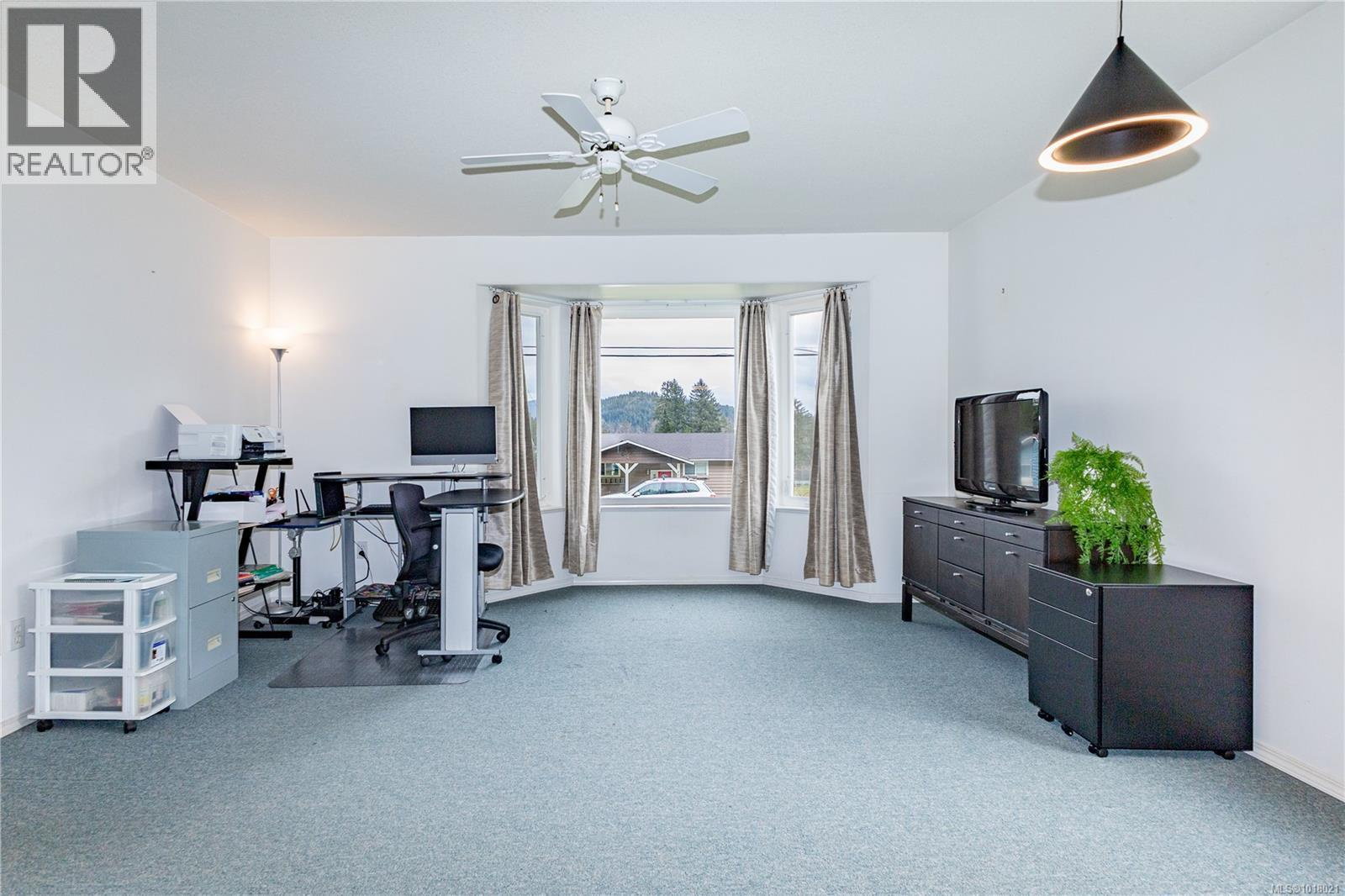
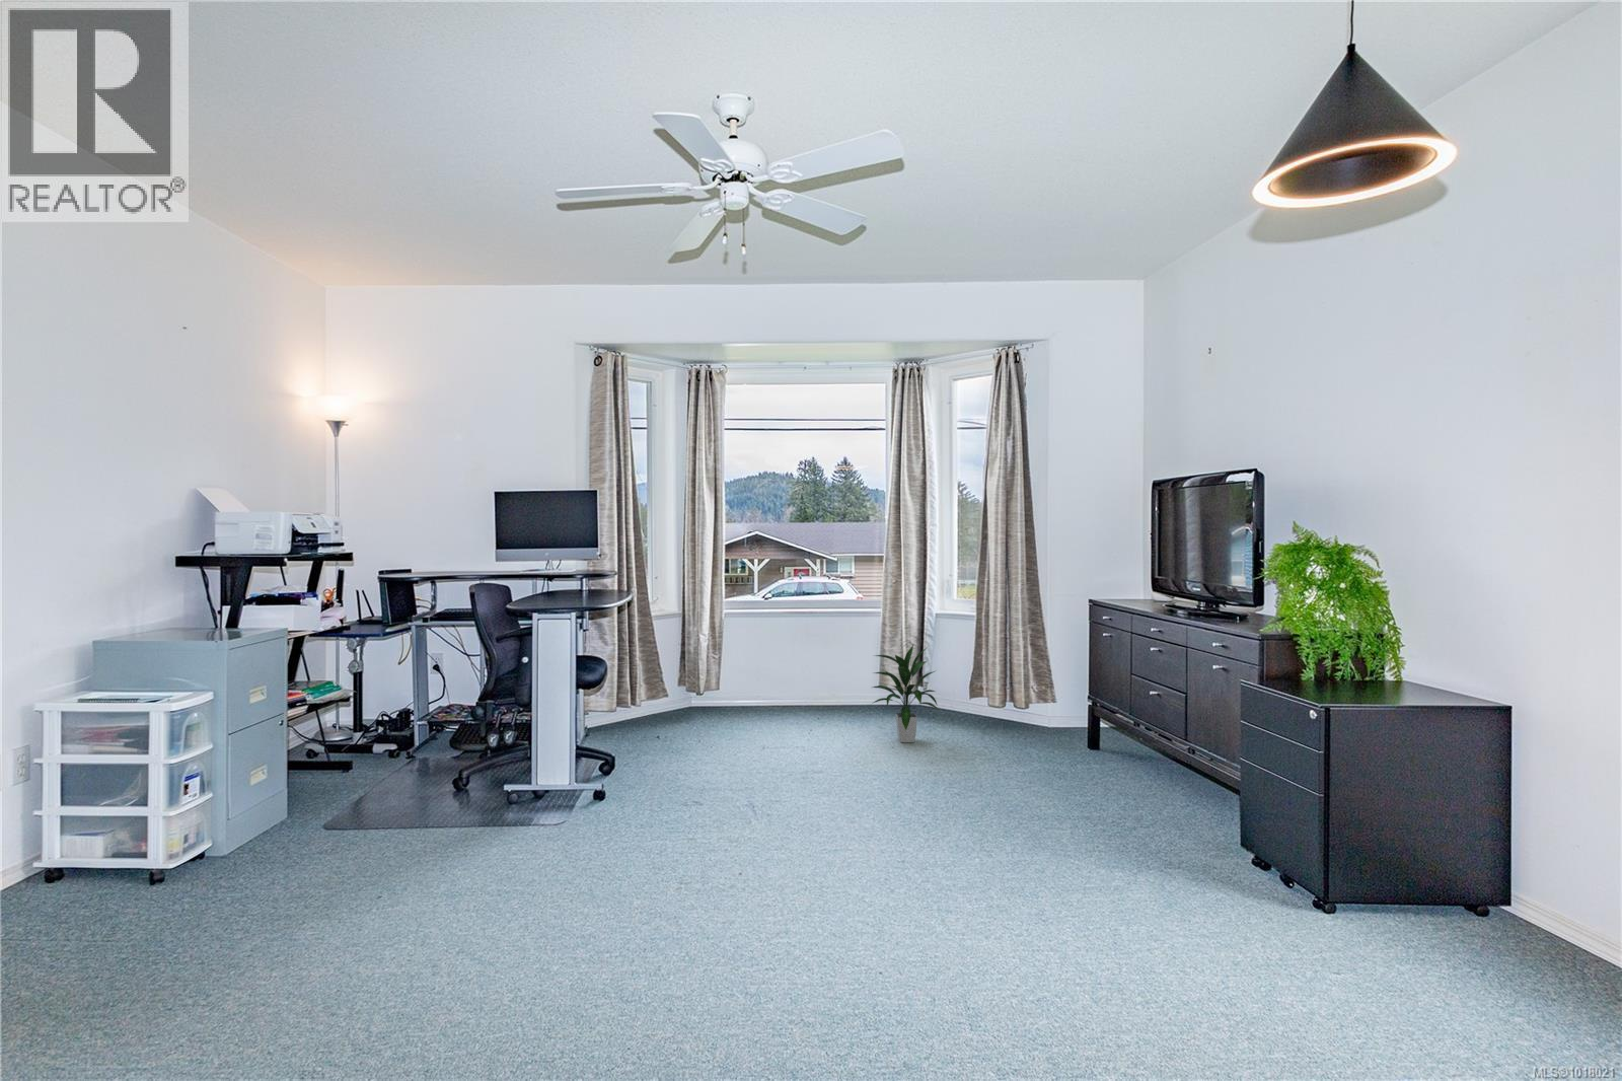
+ indoor plant [871,644,939,743]
